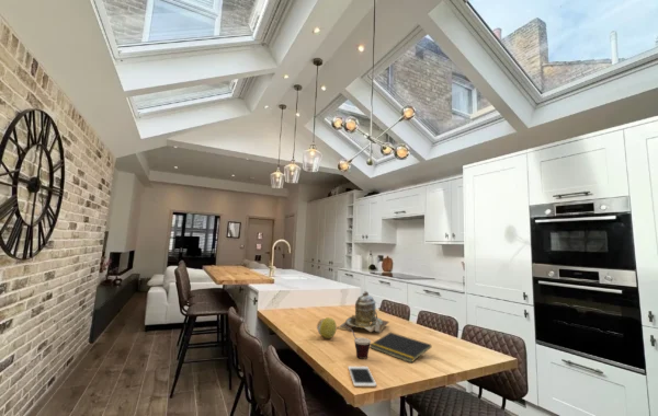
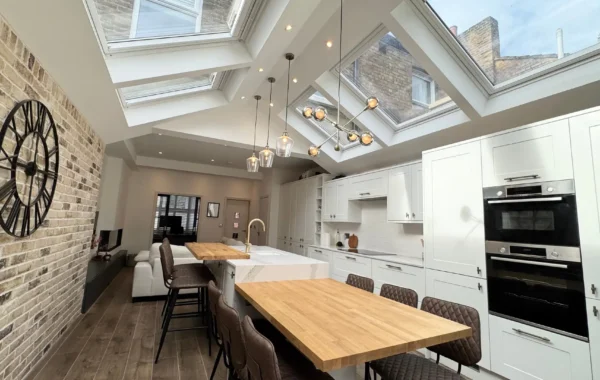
- fruit [316,316,338,339]
- cell phone [347,366,377,388]
- teapot [337,290,389,334]
- cup [343,325,372,359]
- notepad [370,332,432,363]
